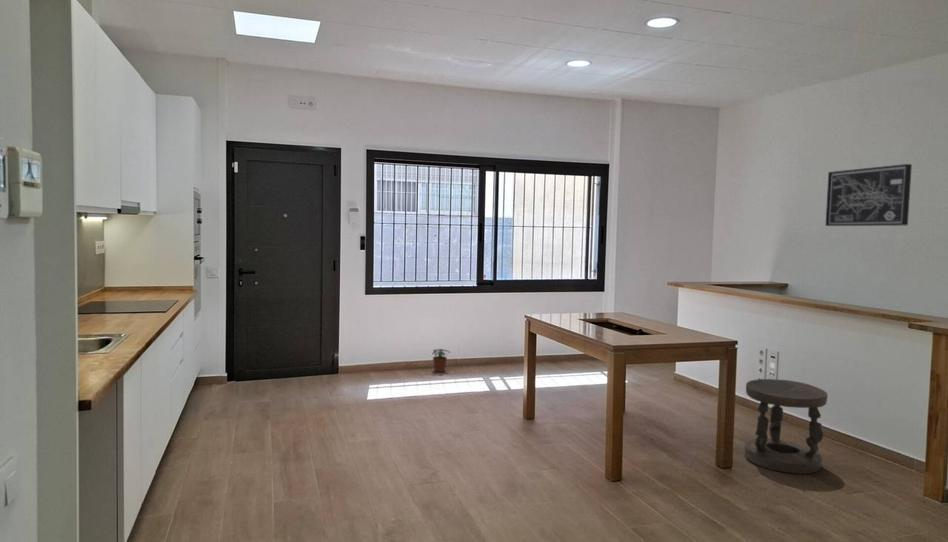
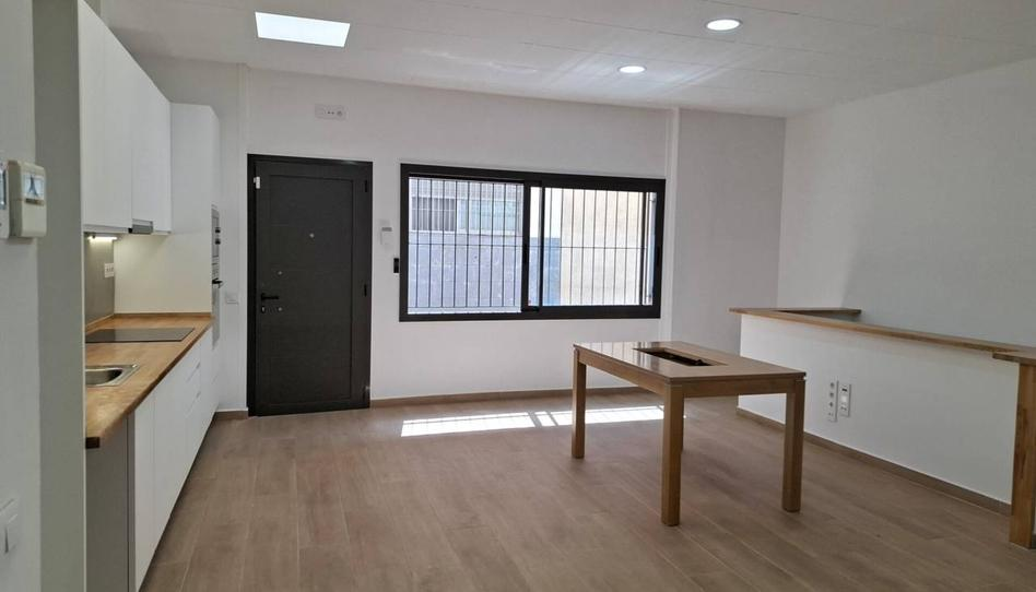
- wall art [824,163,913,227]
- stool [744,378,829,475]
- potted plant [431,348,451,373]
